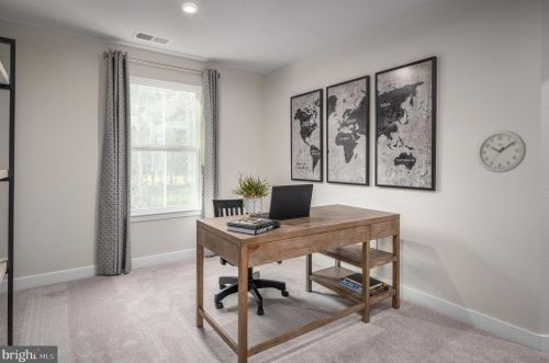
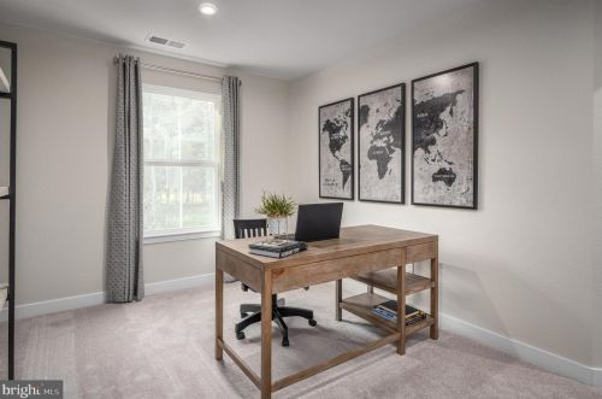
- wall clock [475,129,527,173]
